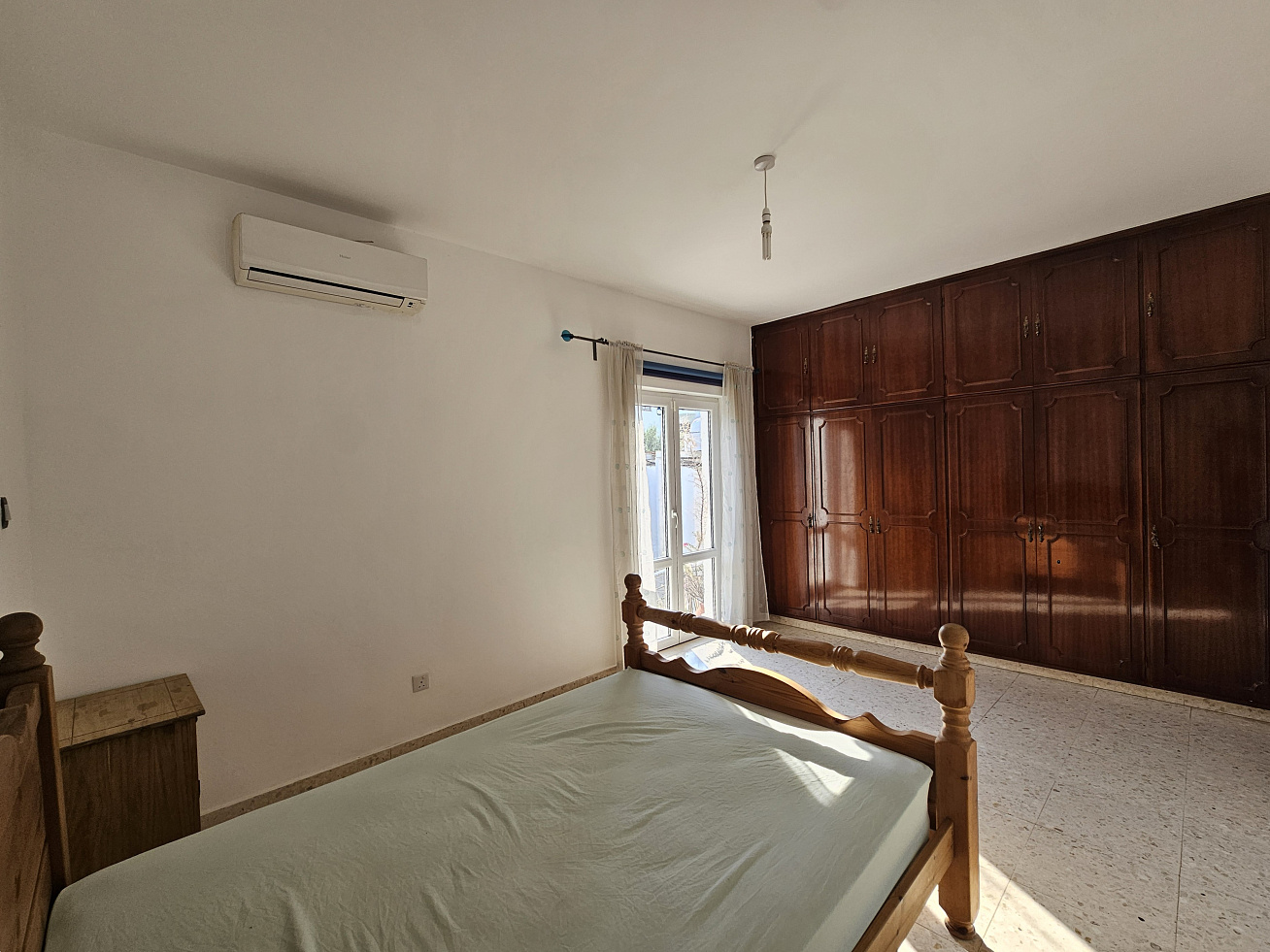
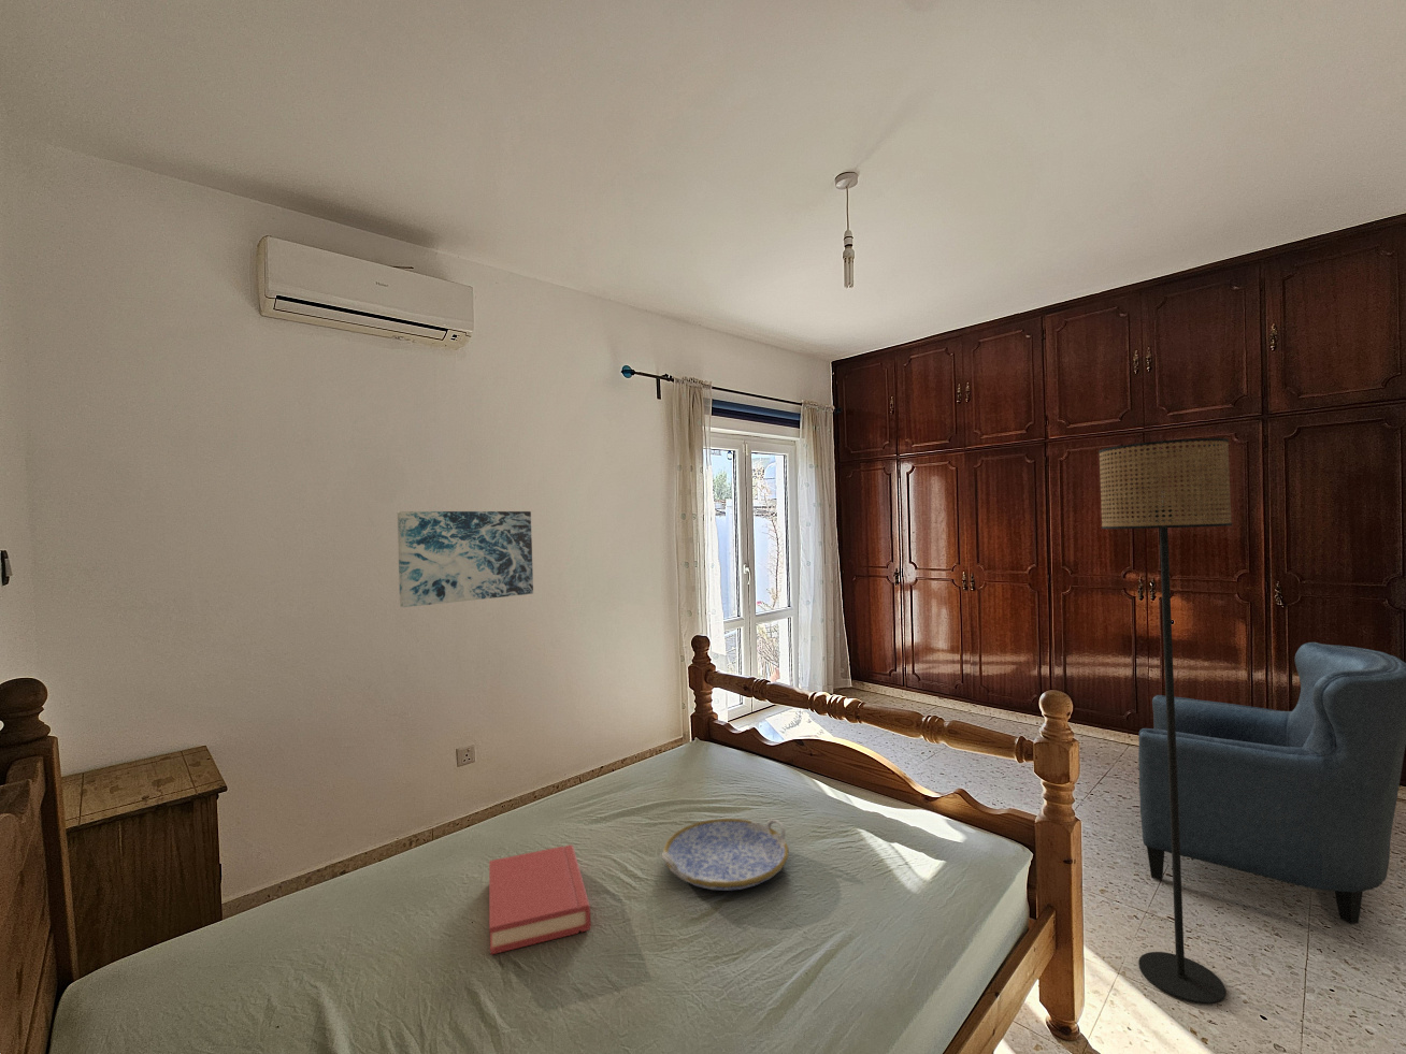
+ hardback book [488,844,592,957]
+ serving tray [661,818,790,891]
+ wall art [396,510,535,608]
+ armchair [1137,641,1406,926]
+ floor lamp [1097,437,1233,1005]
